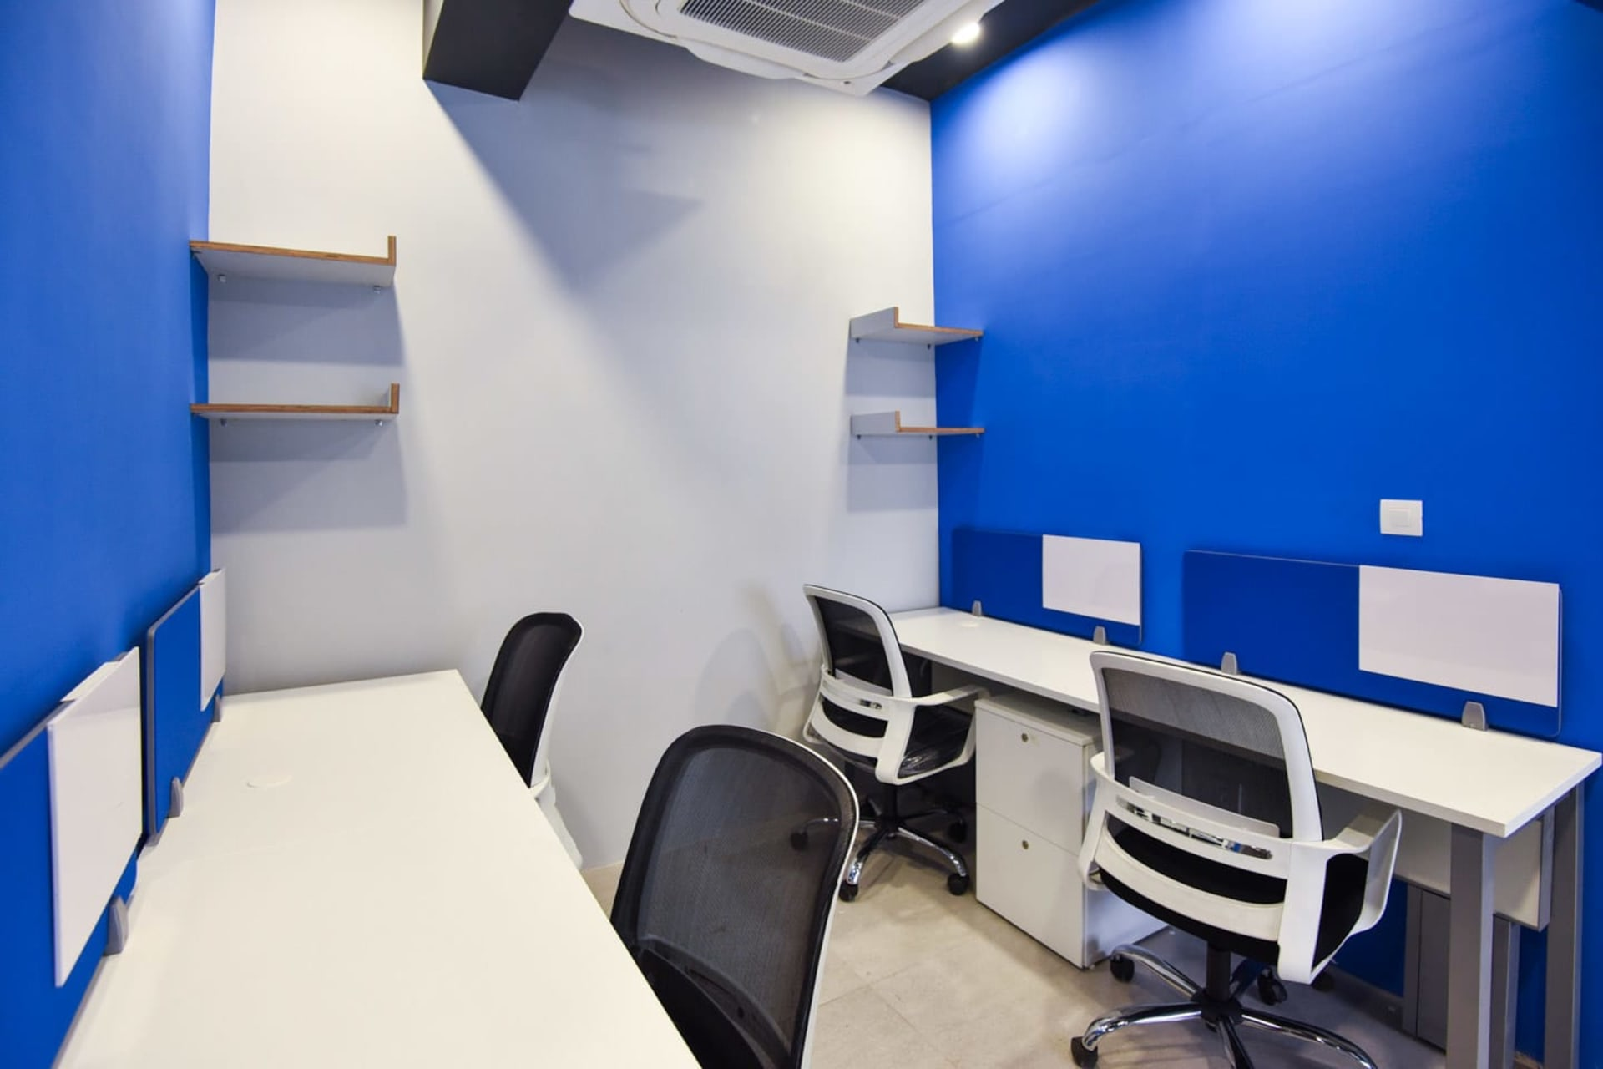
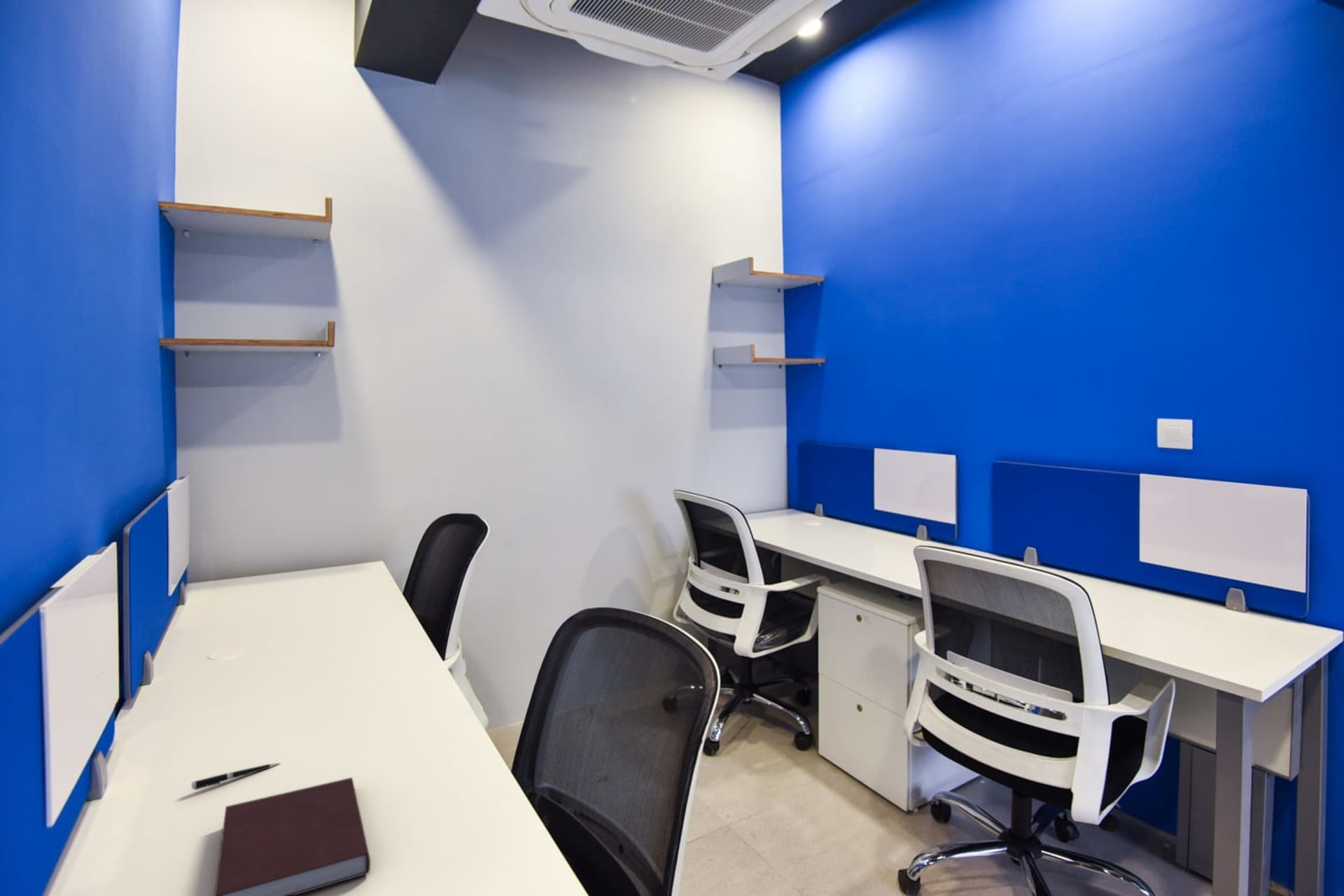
+ pen [191,762,281,791]
+ notebook [214,776,371,896]
